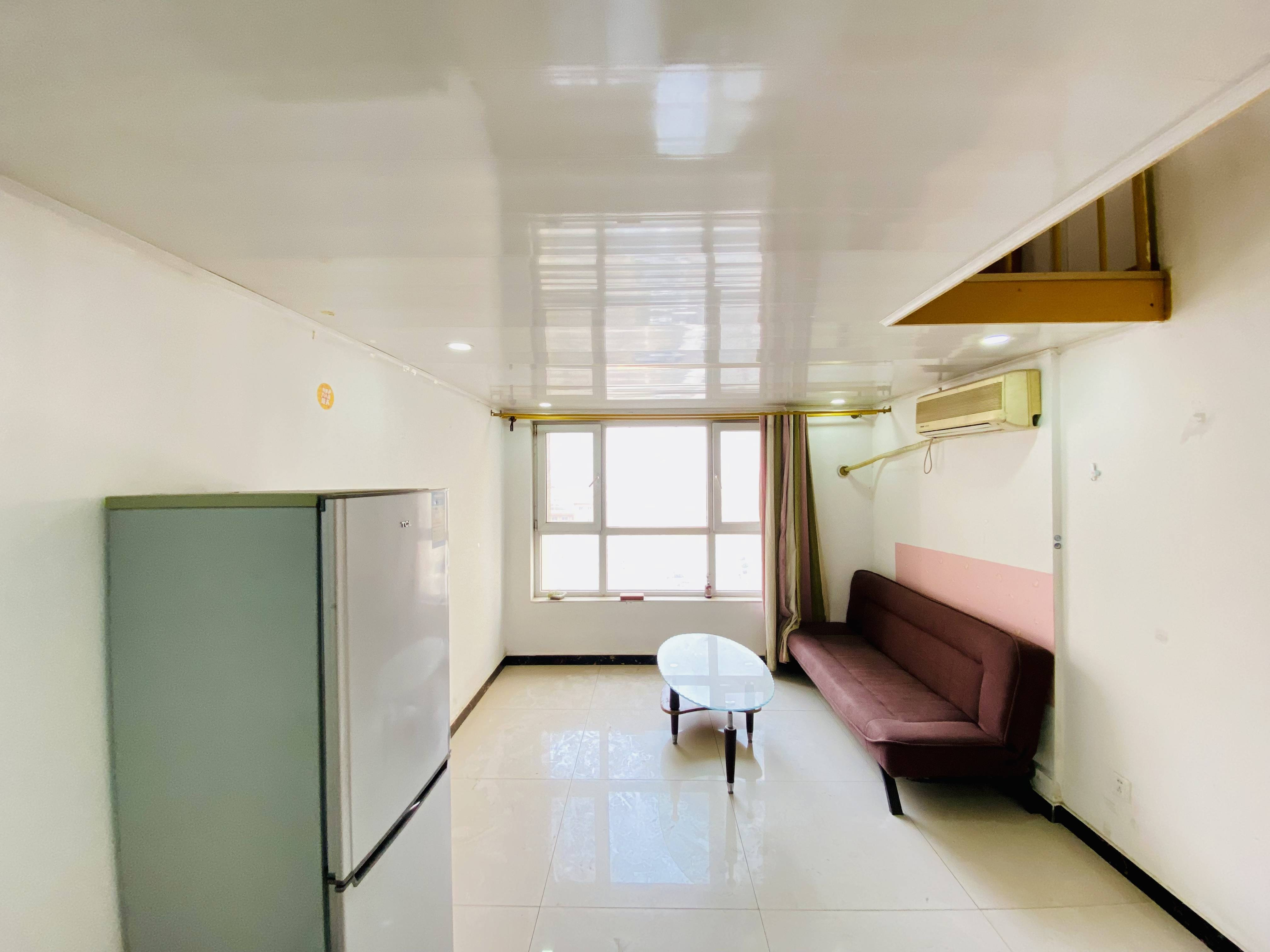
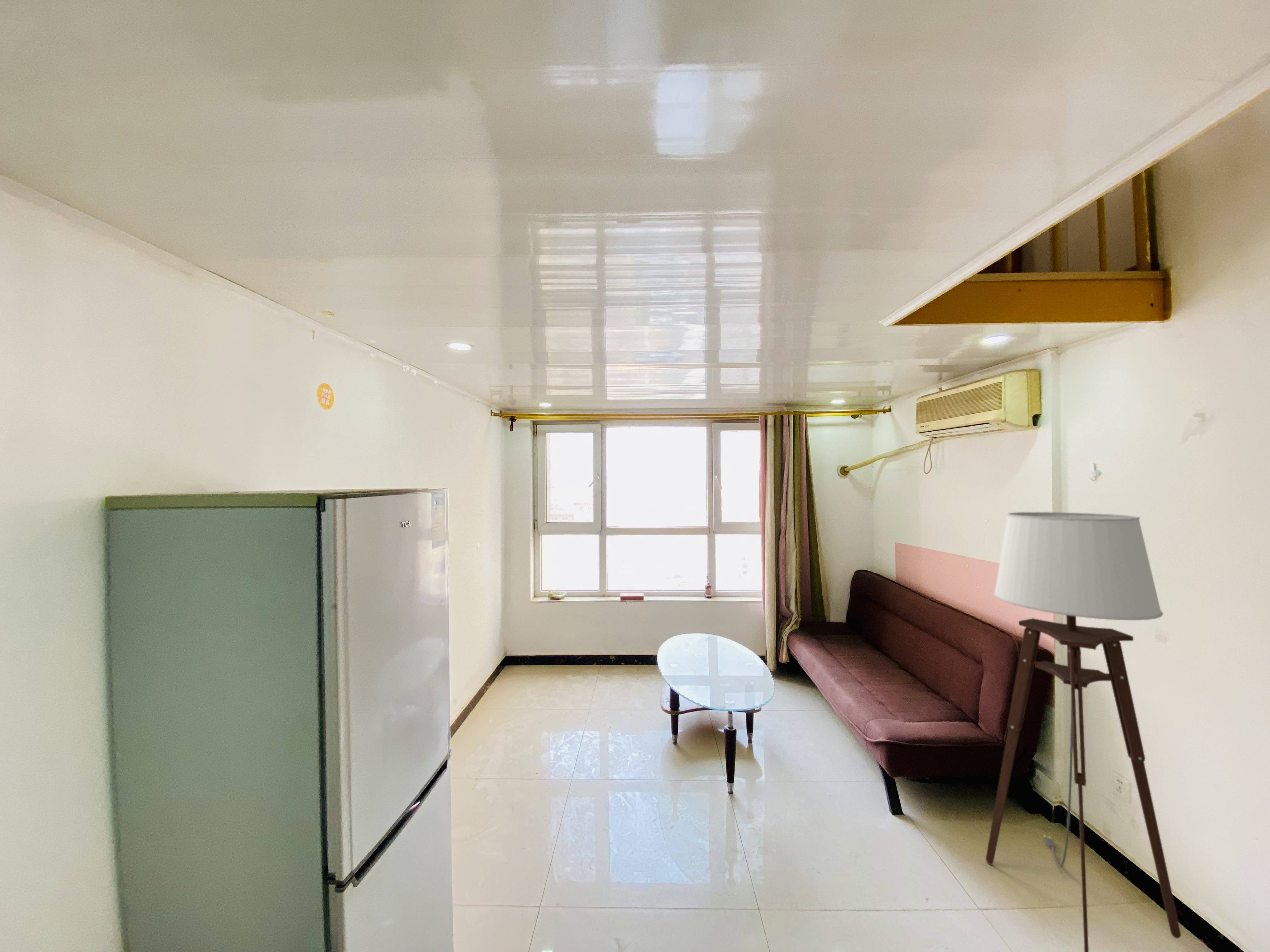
+ floor lamp [985,512,1181,952]
